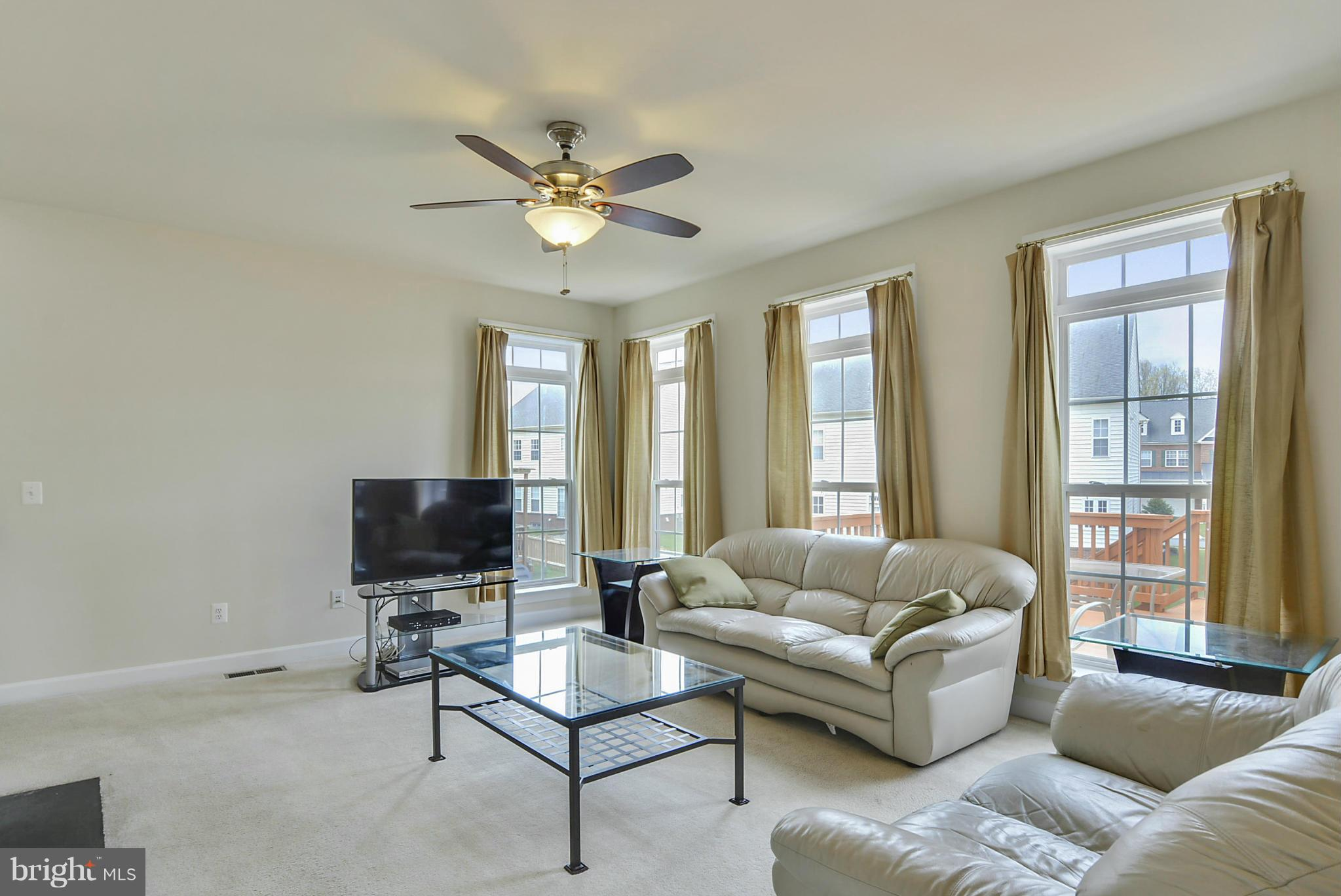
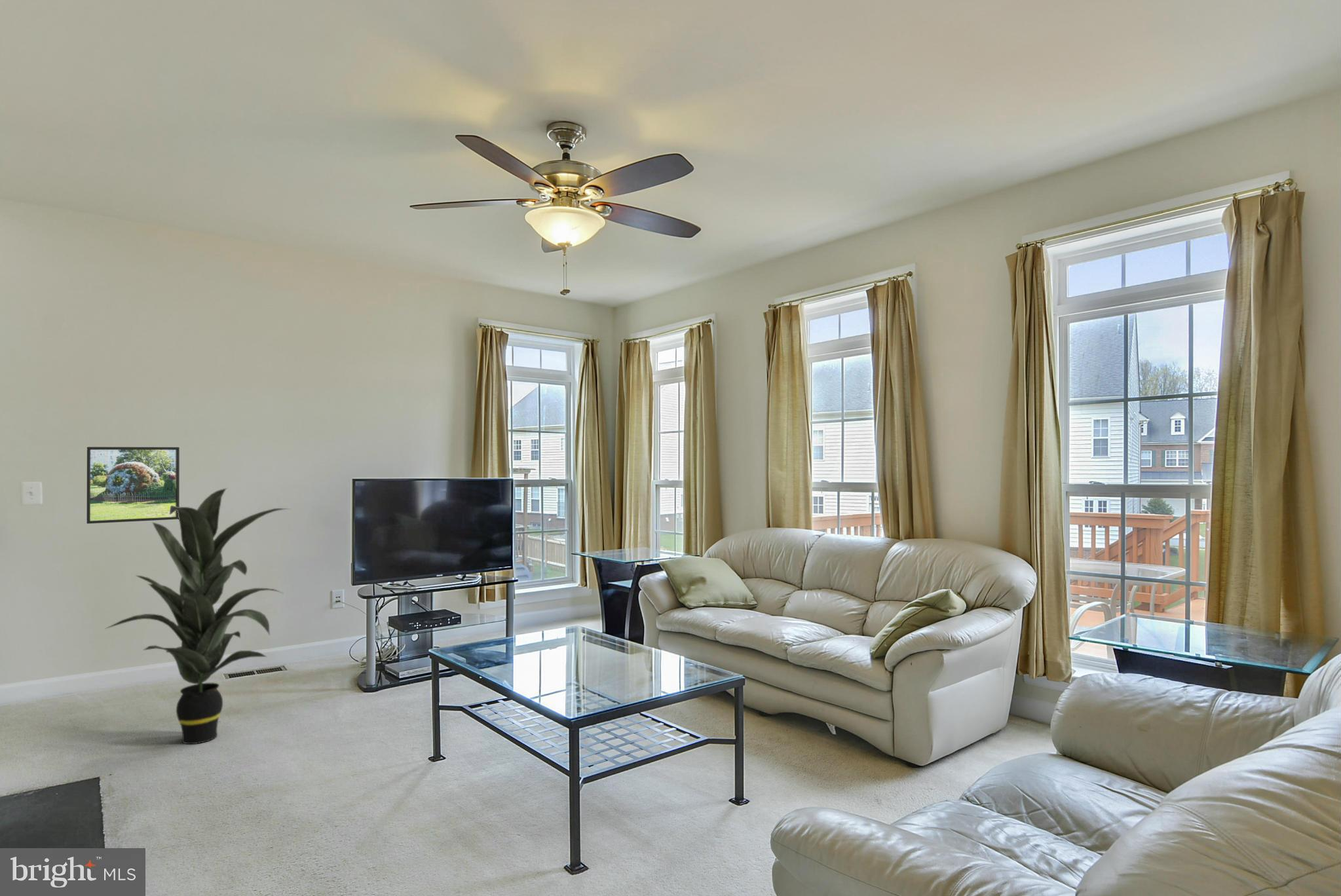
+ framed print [86,446,180,524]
+ indoor plant [105,487,292,745]
